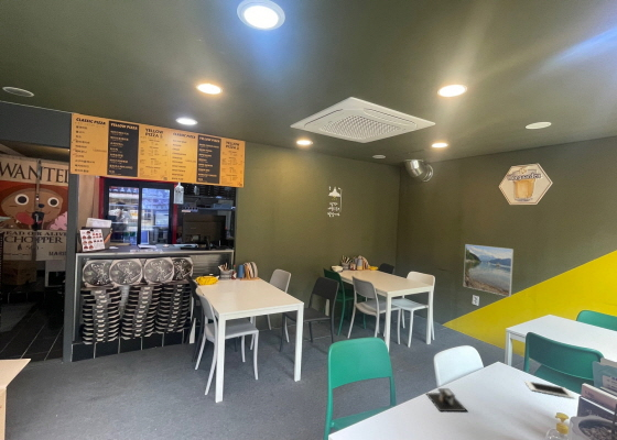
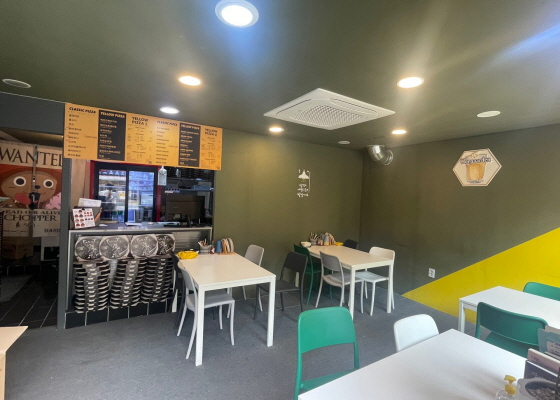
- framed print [463,243,515,298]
- architectural model [424,387,469,413]
- cell phone [523,380,575,399]
